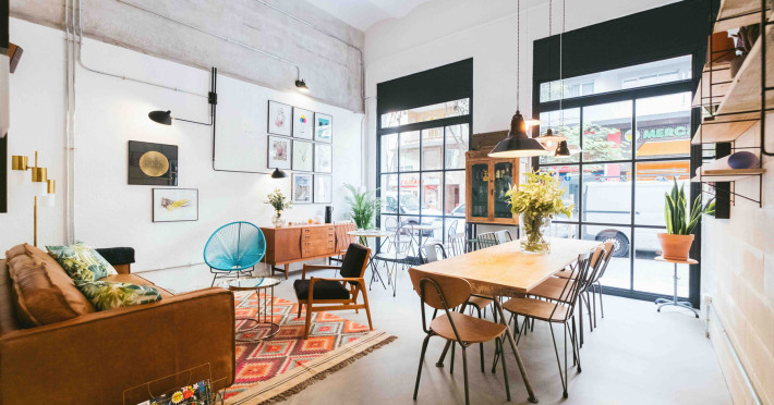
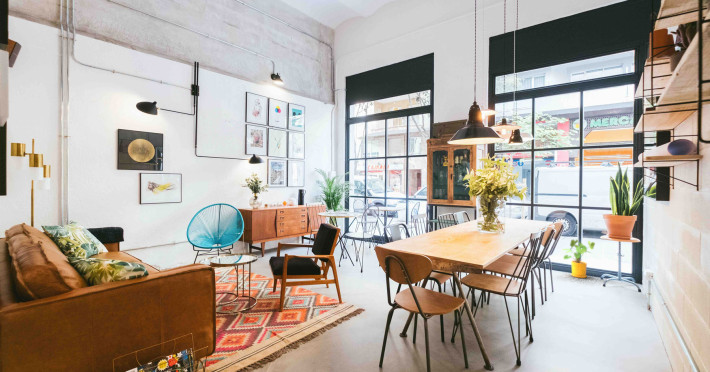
+ house plant [562,238,596,279]
